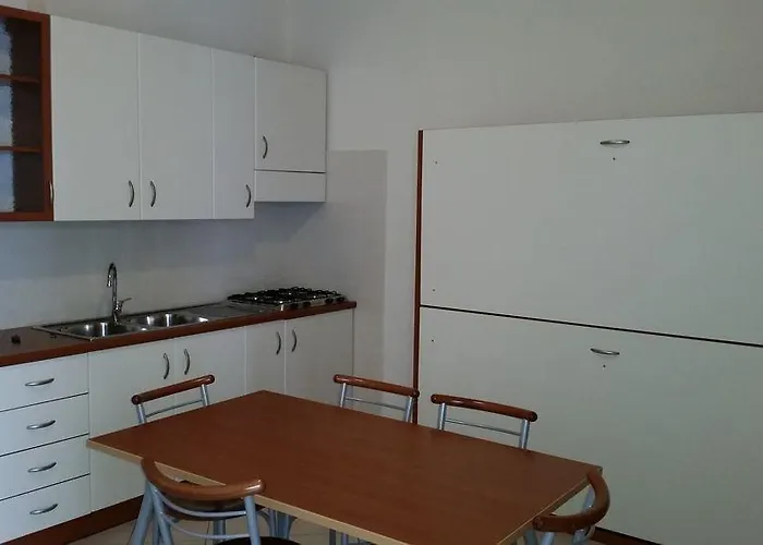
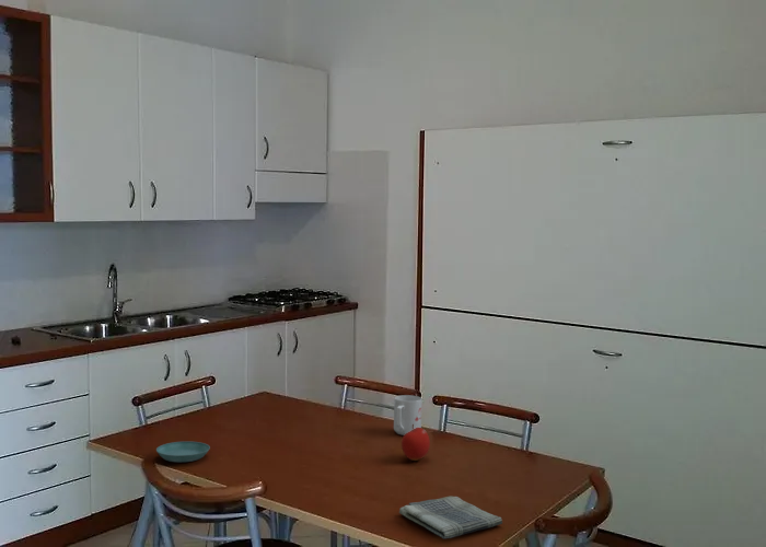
+ dish towel [398,496,503,539]
+ fruit [401,424,431,462]
+ saucer [155,441,211,463]
+ mug [393,394,423,437]
